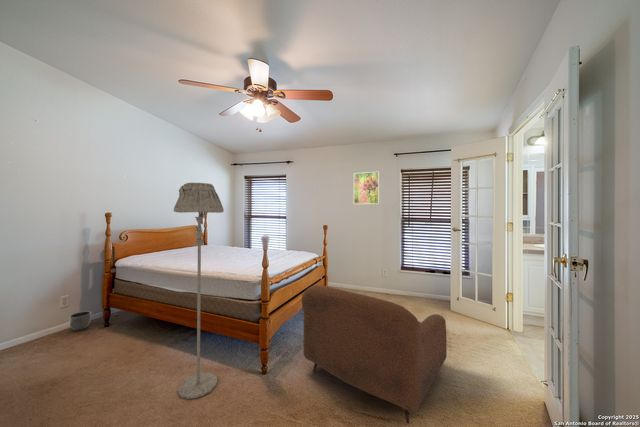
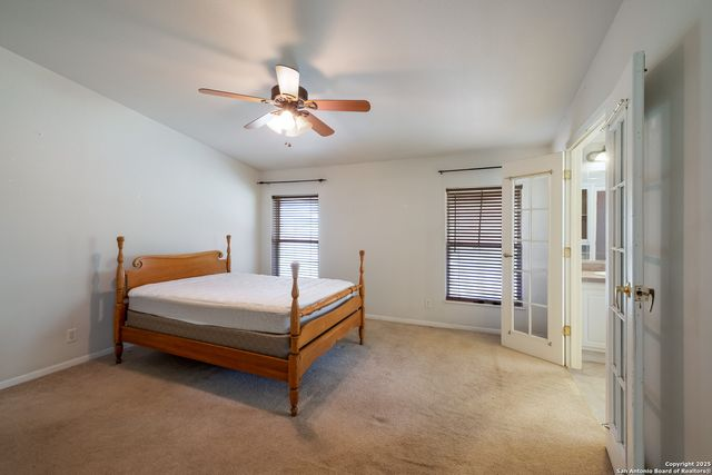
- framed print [353,171,380,205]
- planter [68,310,92,332]
- floor lamp [172,182,225,400]
- armchair [300,284,448,425]
